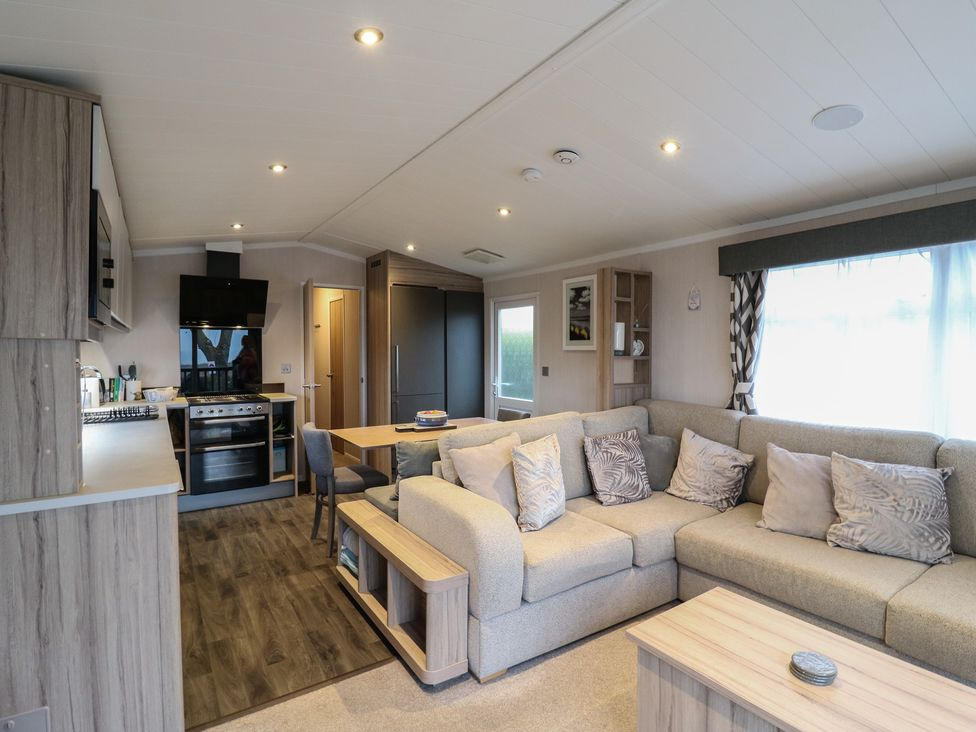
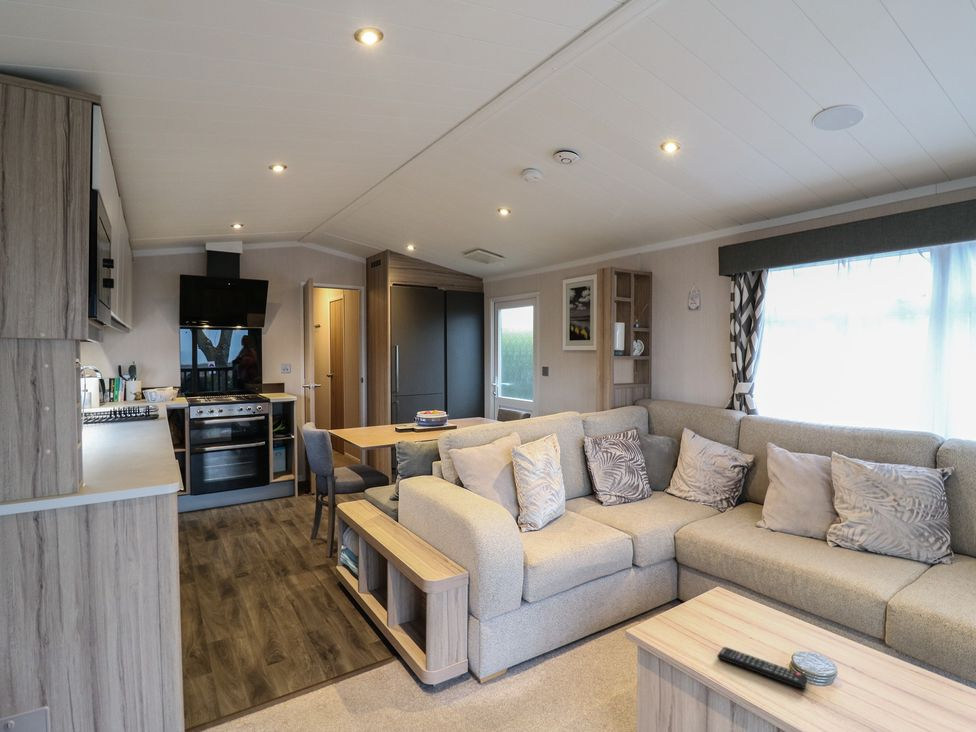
+ remote control [716,646,808,690]
